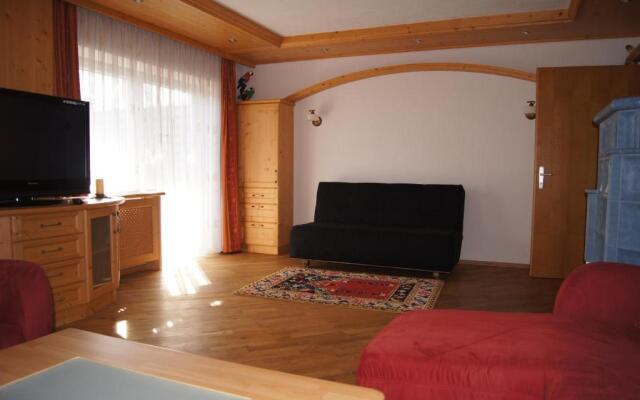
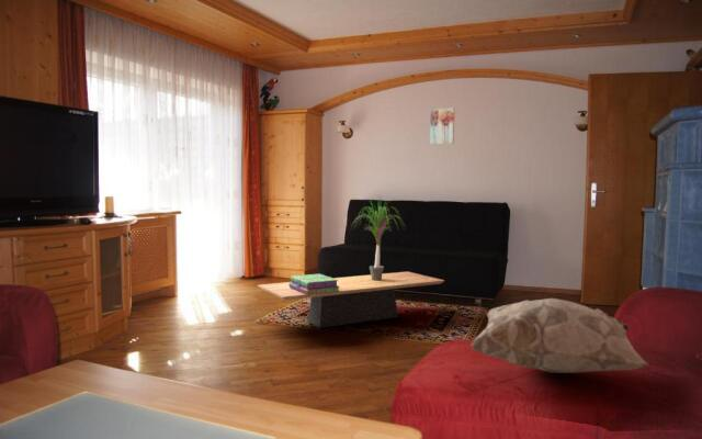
+ potted plant [349,194,406,281]
+ decorative pillow [469,297,650,374]
+ wall art [429,106,455,146]
+ coffee table [257,271,445,329]
+ stack of books [288,273,340,295]
